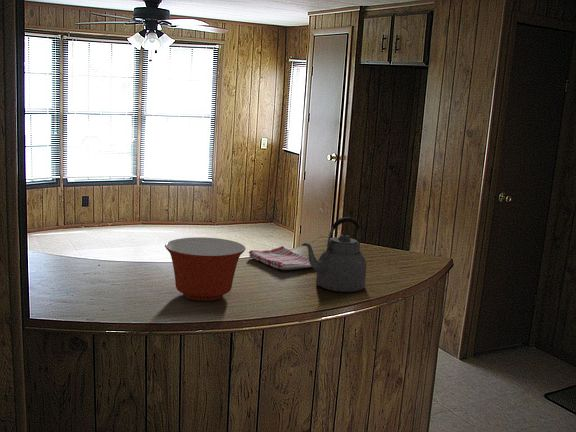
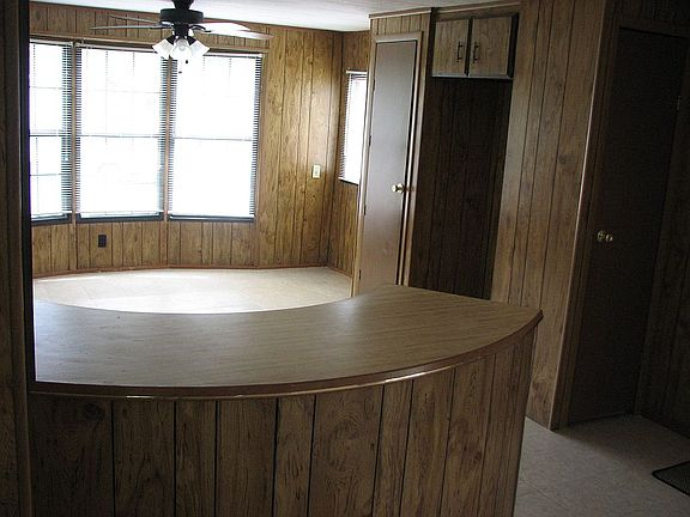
- kettle [301,216,367,293]
- mixing bowl [164,236,247,302]
- dish towel [248,245,312,271]
